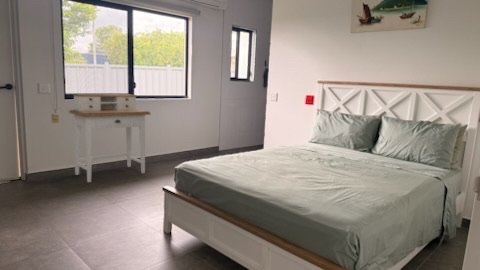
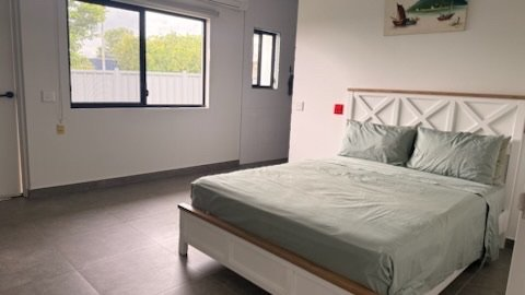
- desk [68,93,151,183]
